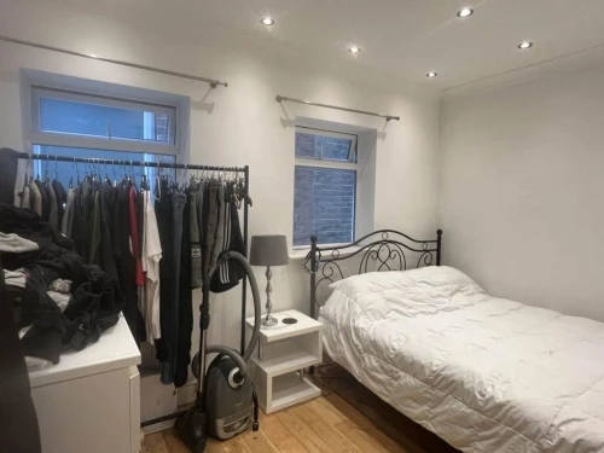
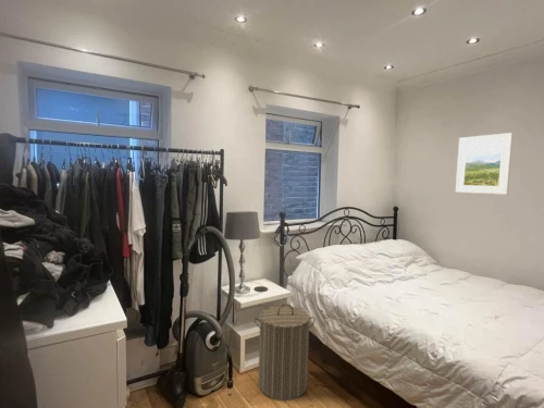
+ laundry hamper [252,302,317,401]
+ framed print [455,132,514,196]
